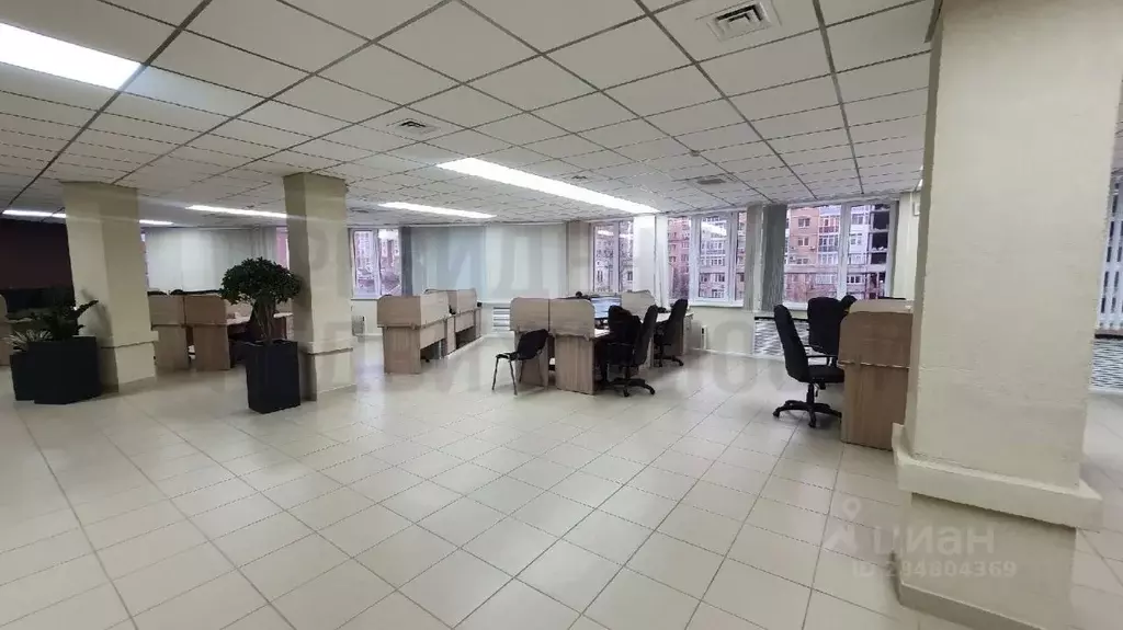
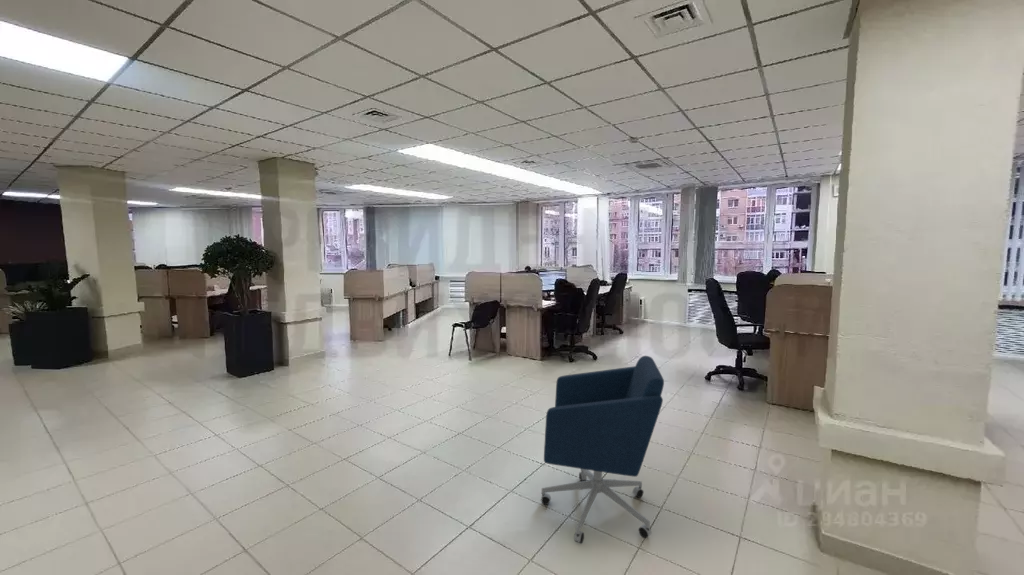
+ office chair [540,355,665,545]
